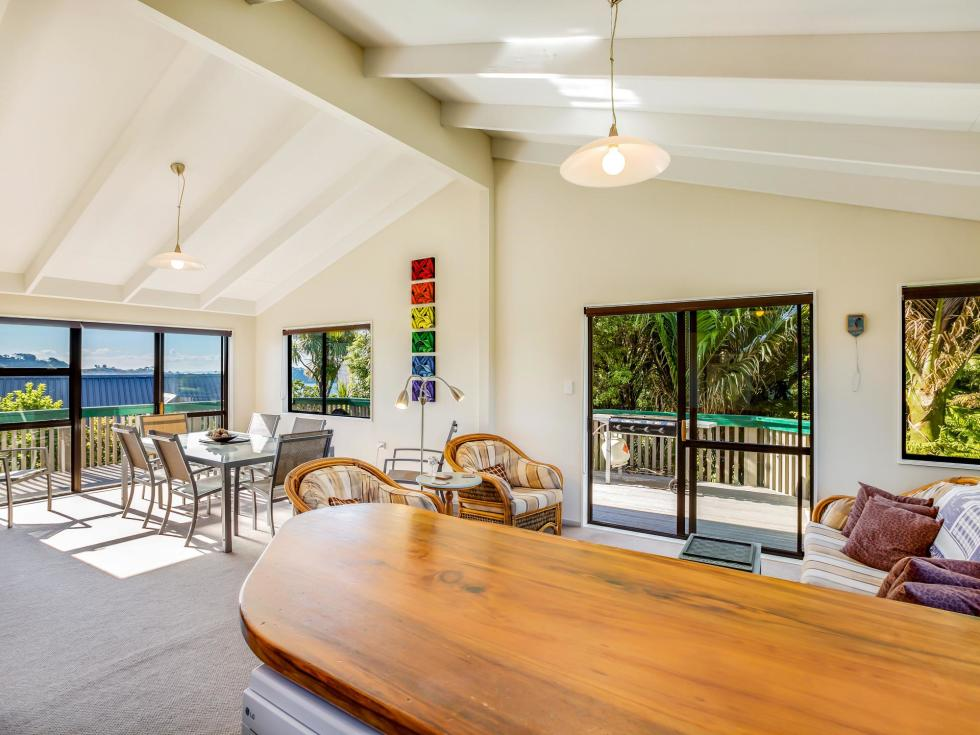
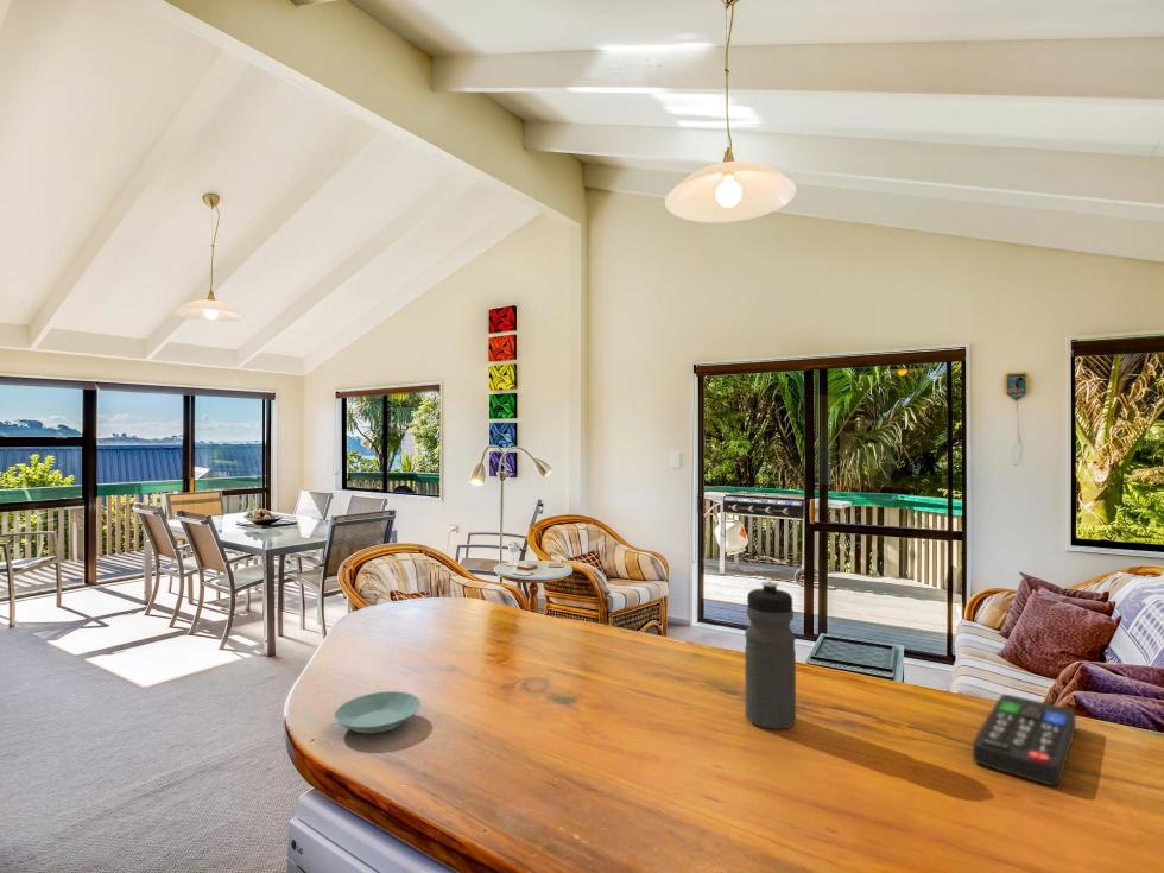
+ water bottle [744,581,797,730]
+ remote control [972,694,1077,786]
+ saucer [334,690,422,735]
